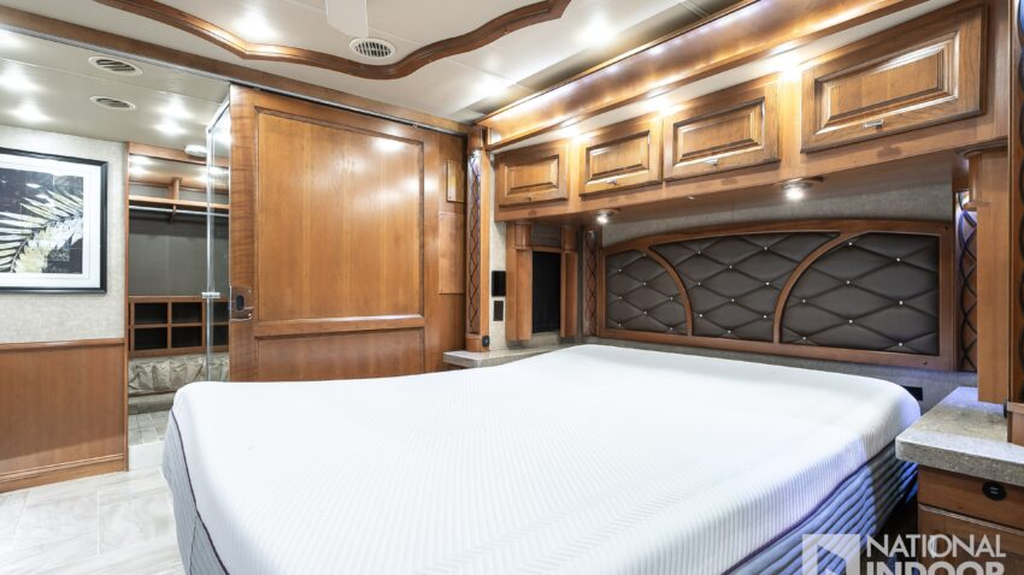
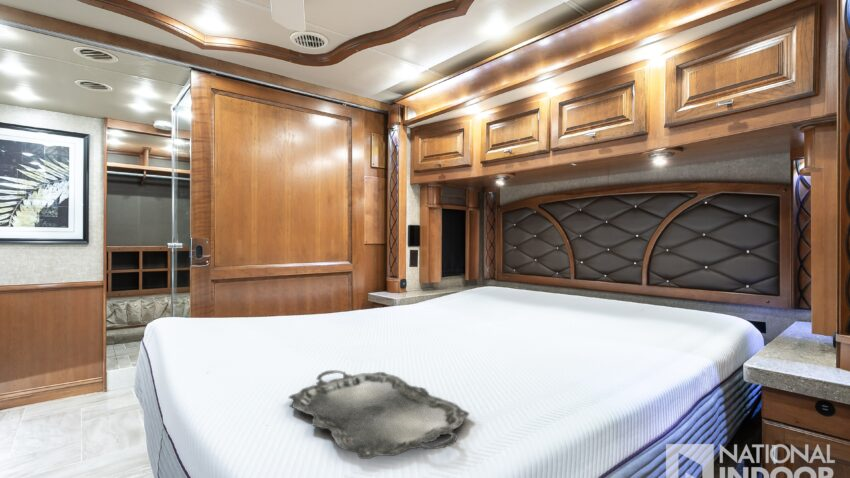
+ serving tray [288,369,470,460]
